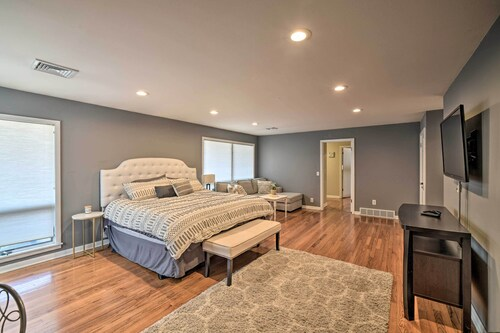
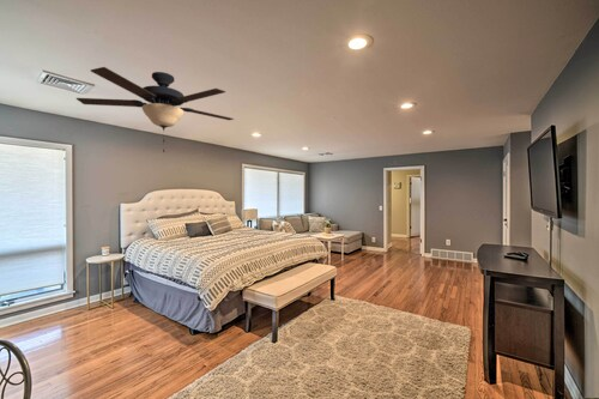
+ ceiling fan [75,66,235,153]
